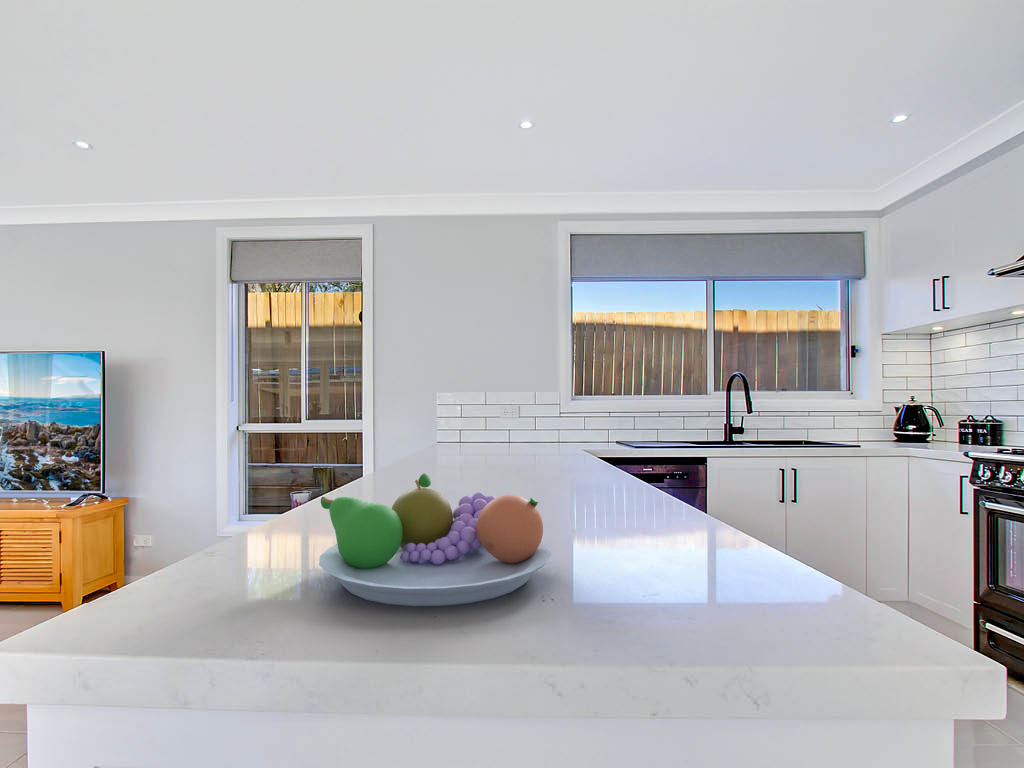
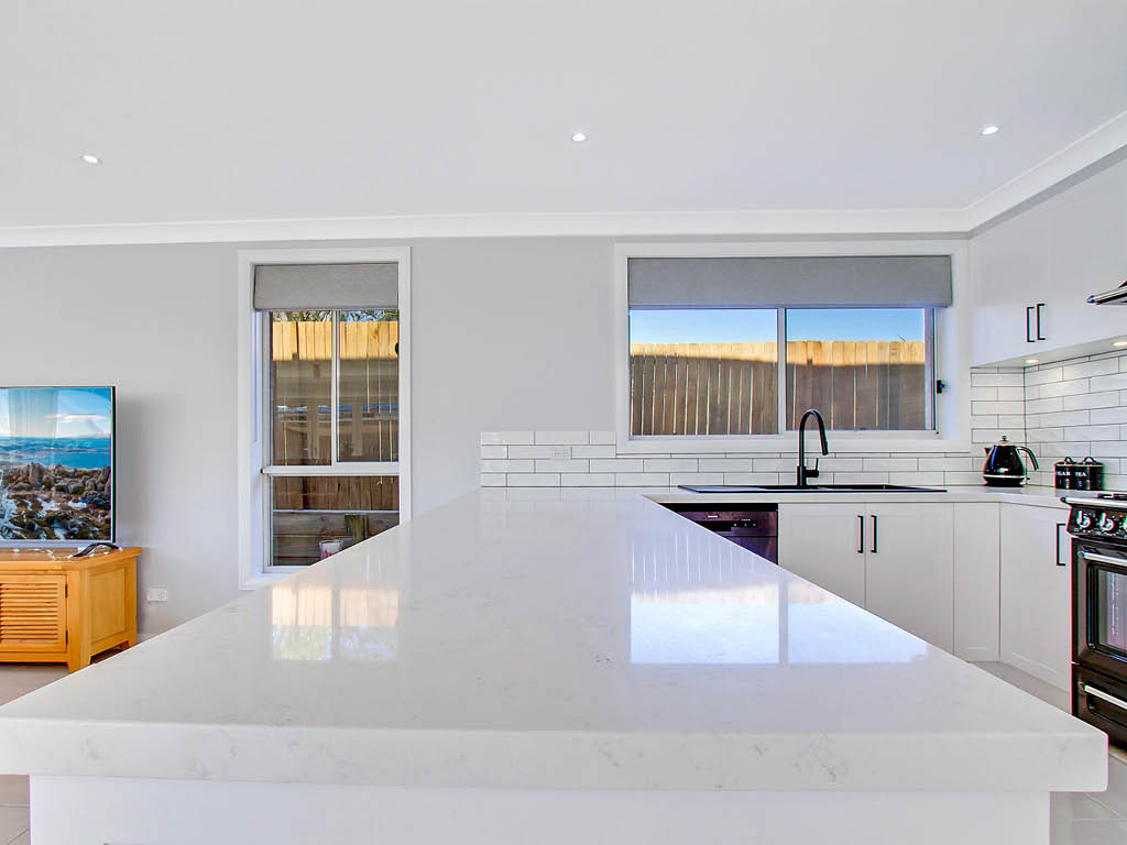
- fruit bowl [318,472,553,607]
